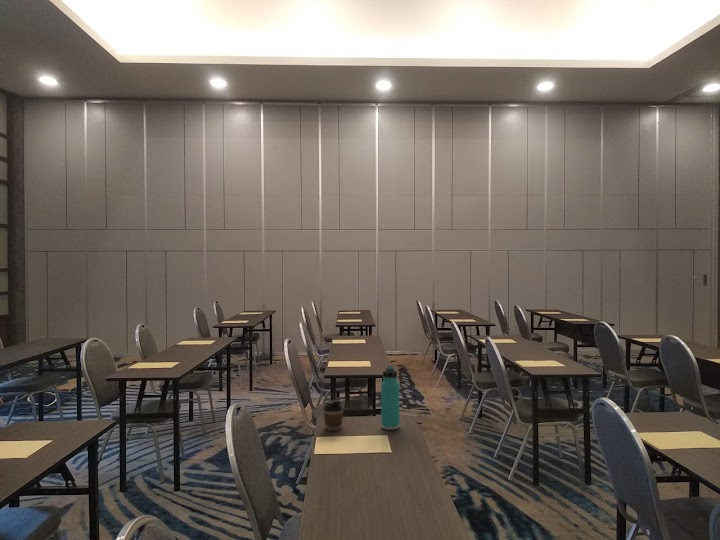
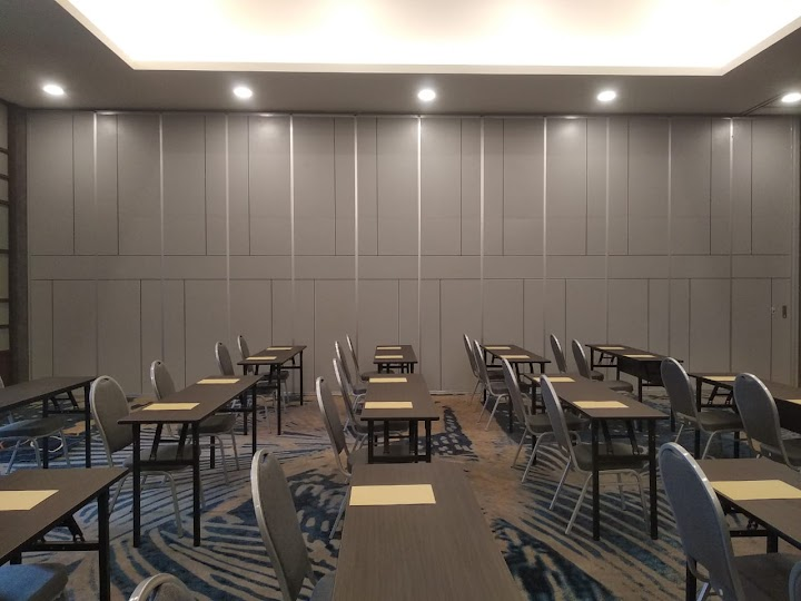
- coffee cup [322,399,345,432]
- thermos bottle [380,365,401,431]
